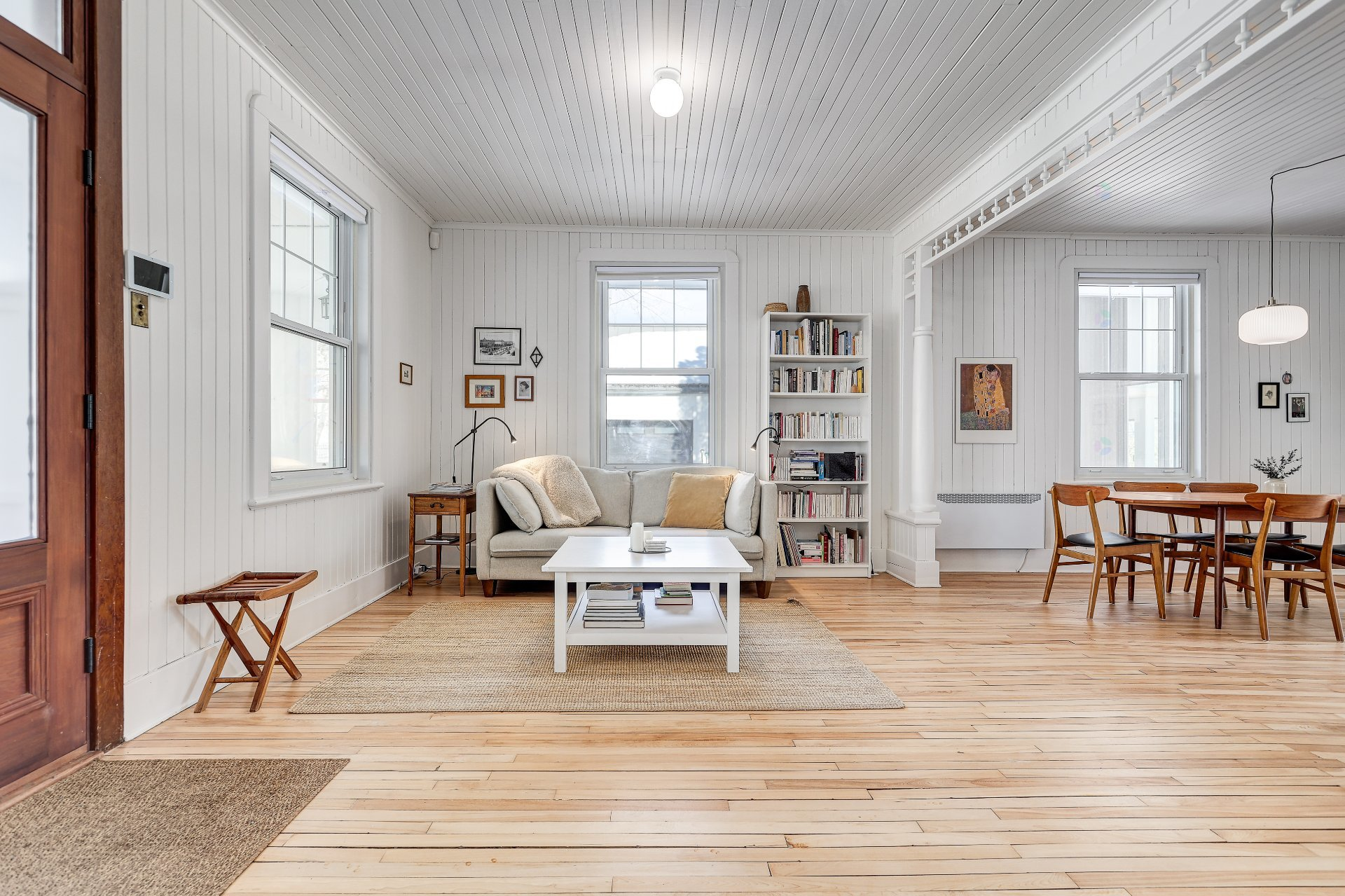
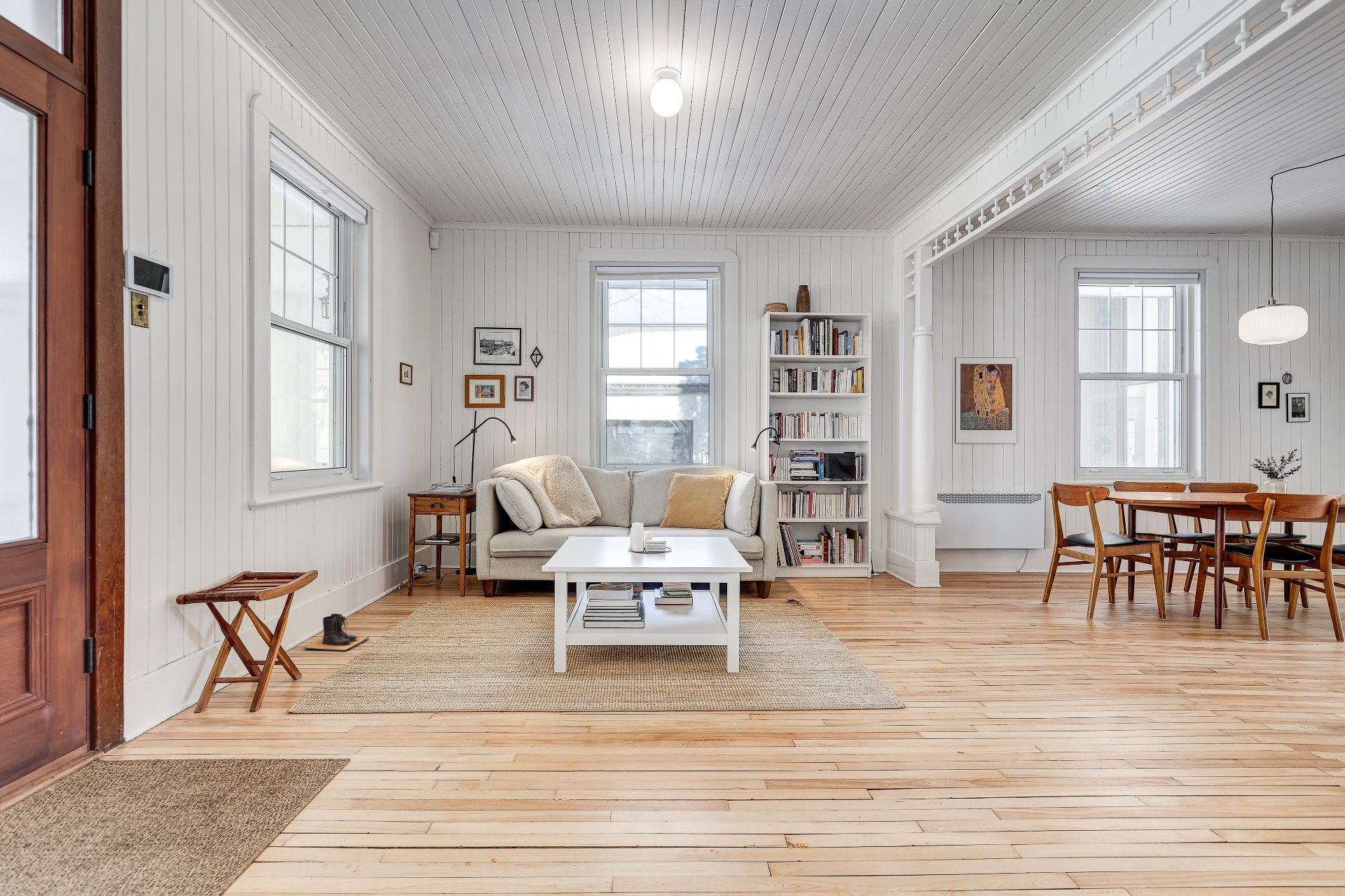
+ boots [303,613,370,652]
